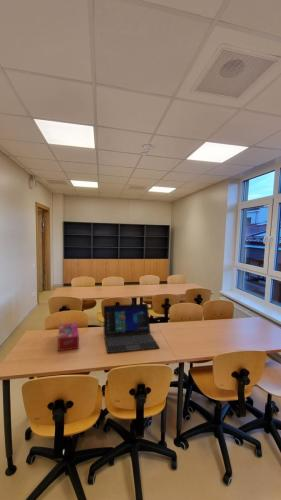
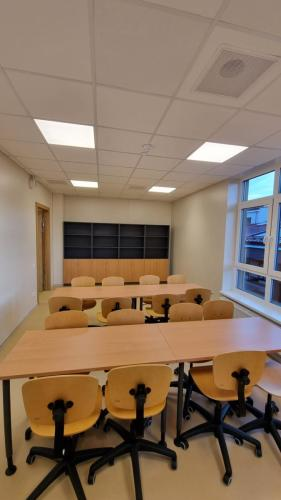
- laptop [103,303,161,354]
- tissue box [57,322,80,352]
